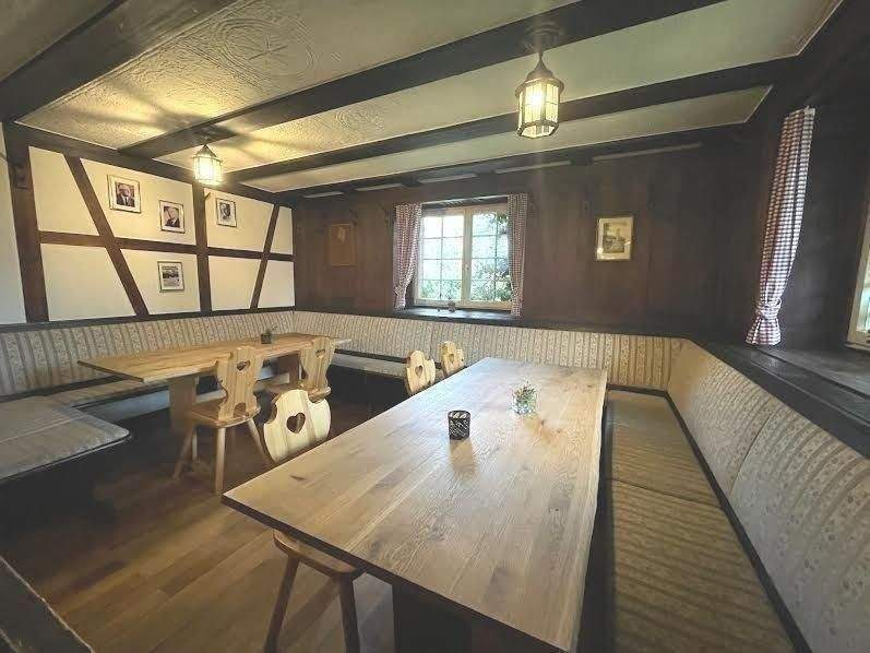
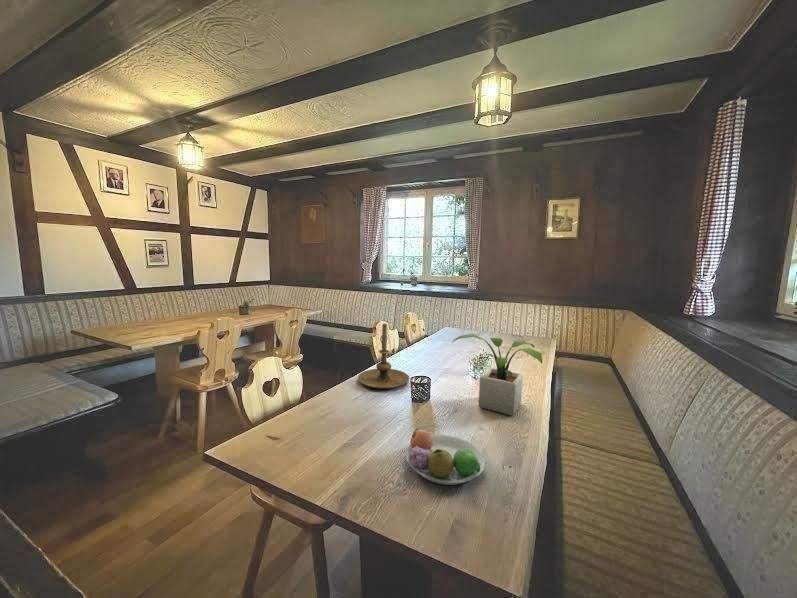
+ potted plant [451,333,543,417]
+ fruit bowl [404,427,486,486]
+ candle holder [357,323,410,390]
